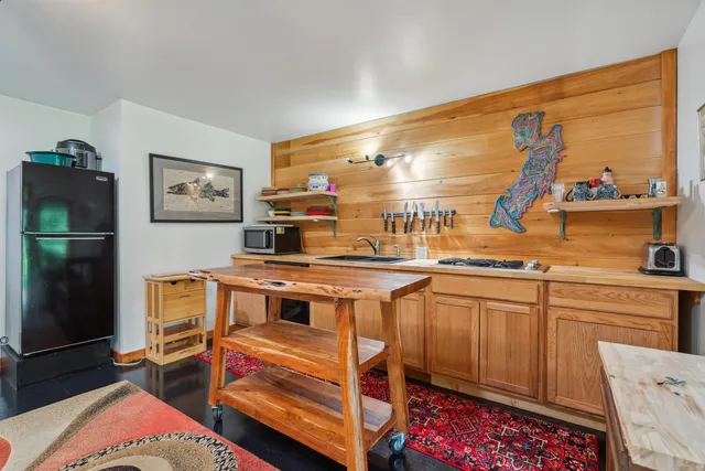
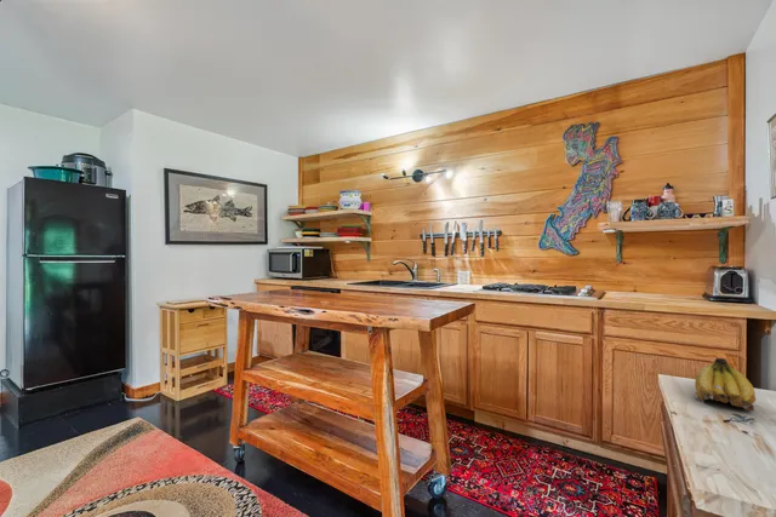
+ fruit [692,357,757,412]
